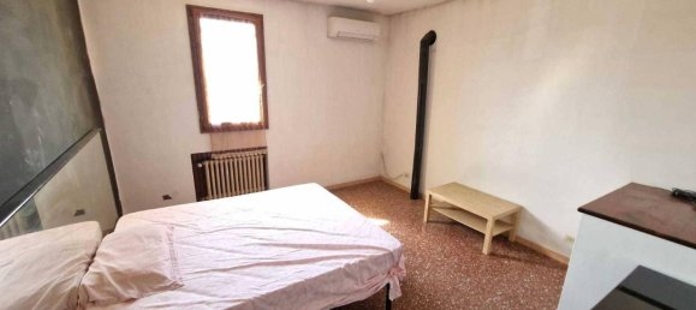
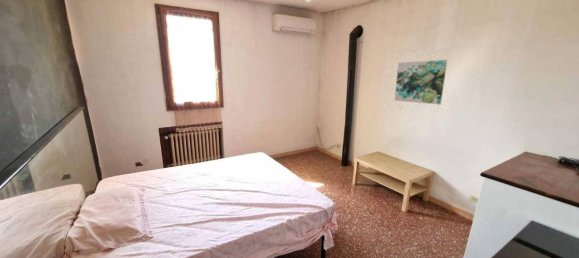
+ wall art [394,59,448,105]
